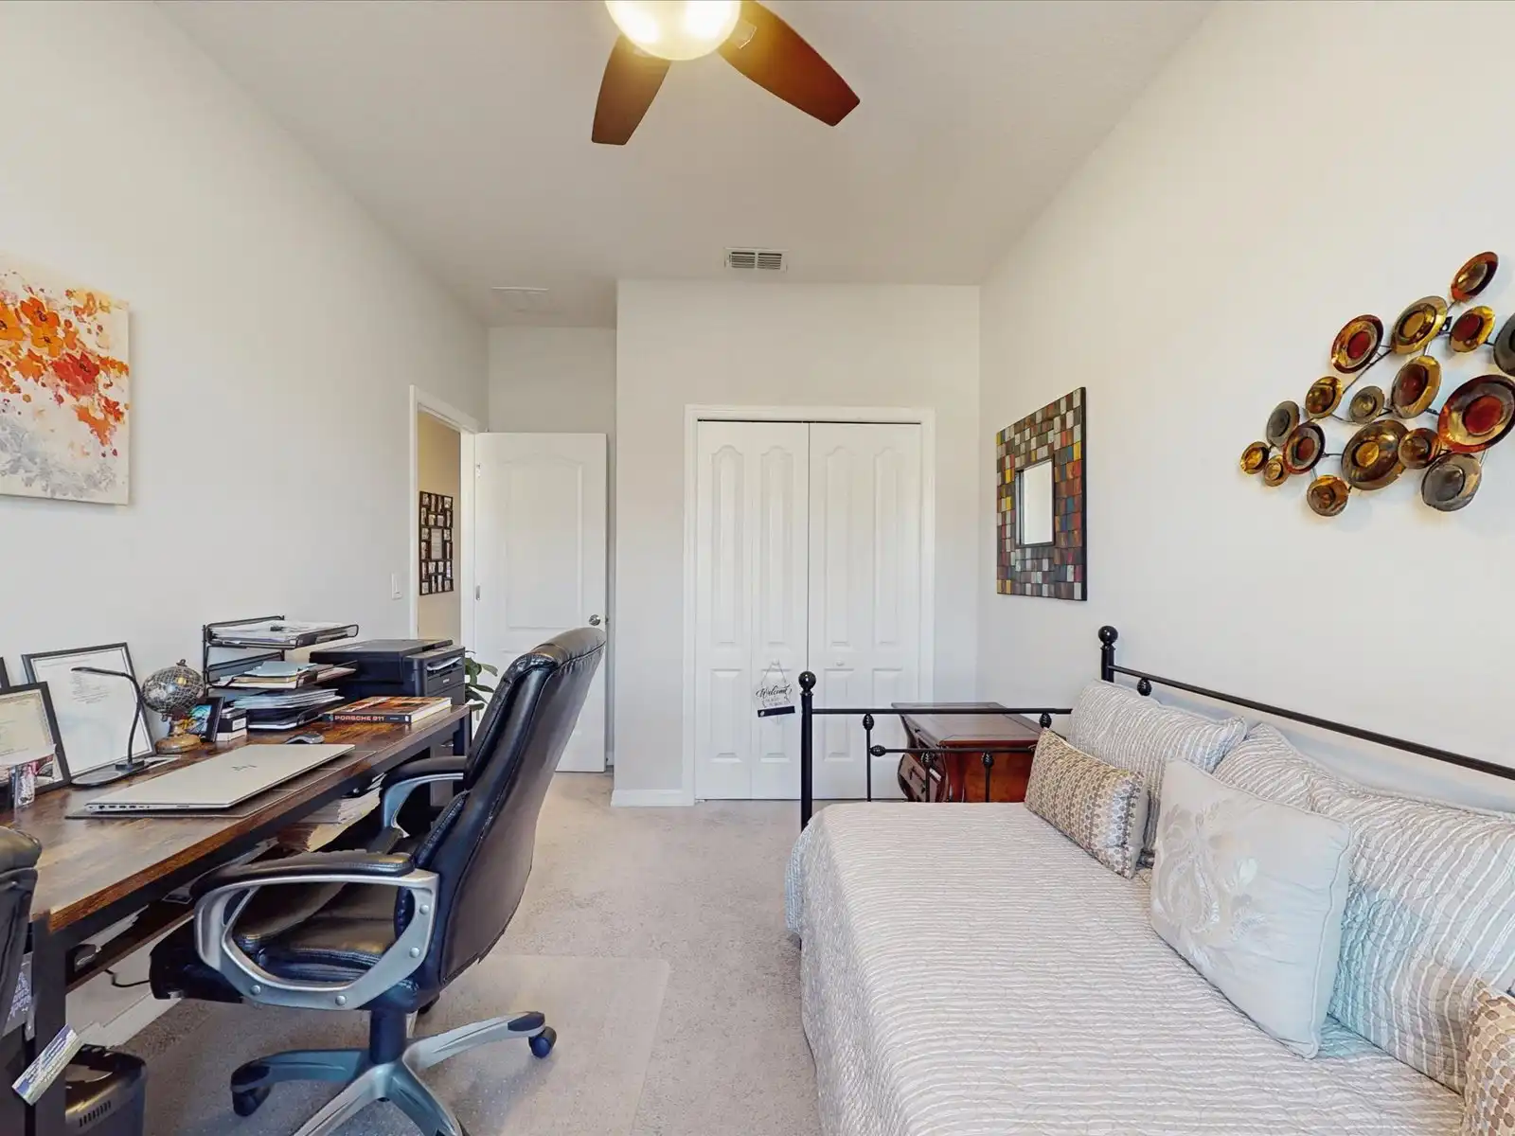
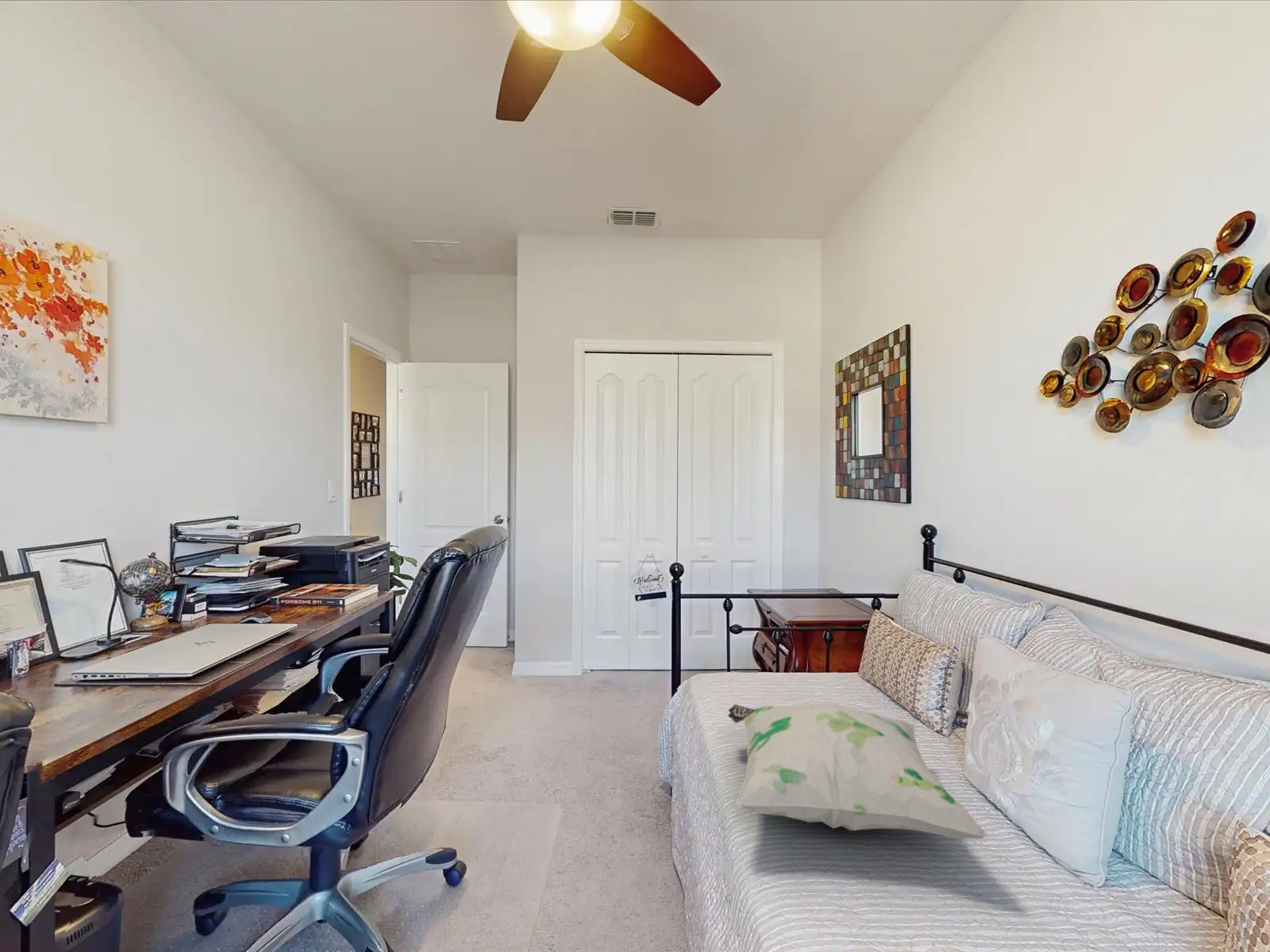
+ decorative pillow [727,702,987,839]
